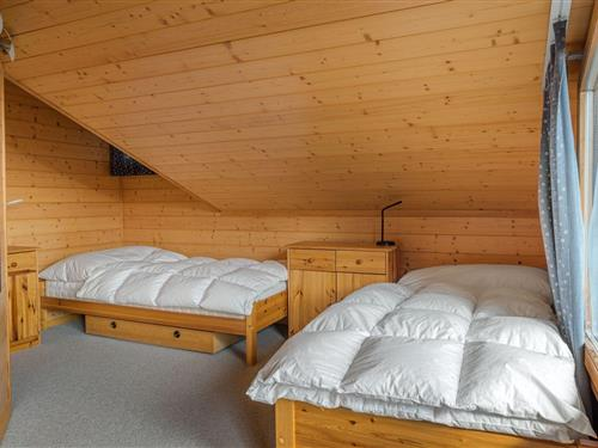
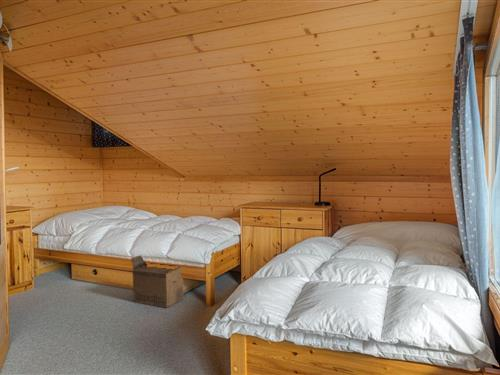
+ cardboard box [130,254,187,309]
